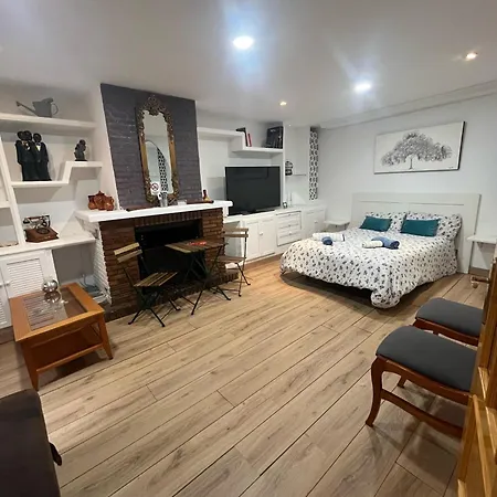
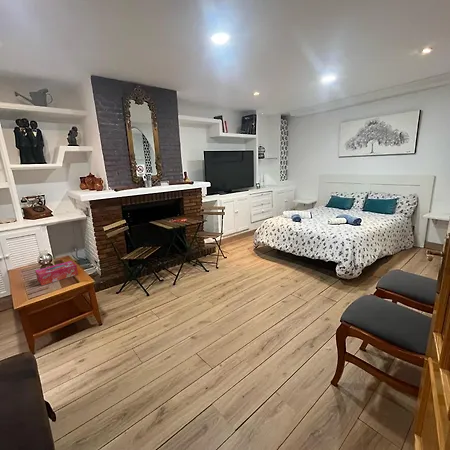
+ tissue box [34,260,79,286]
